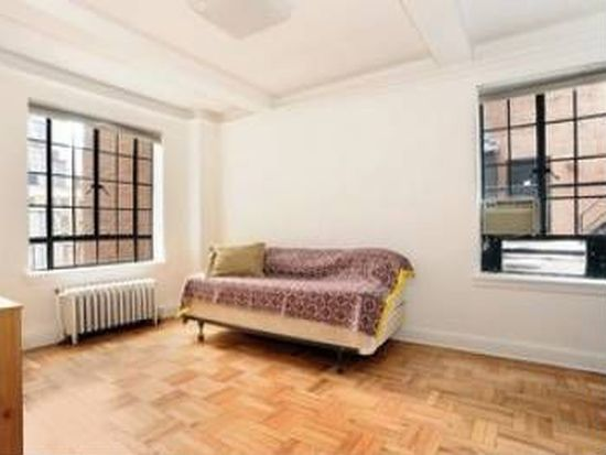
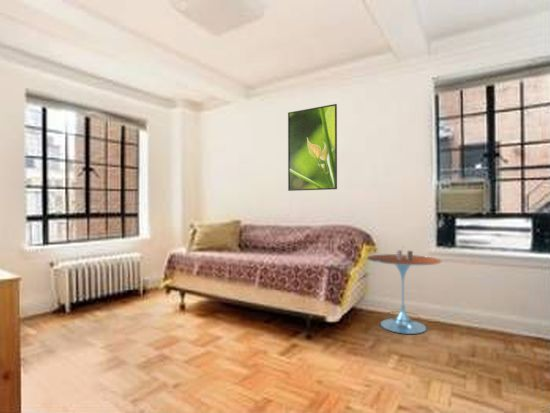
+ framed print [287,103,338,192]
+ side table [366,246,442,335]
